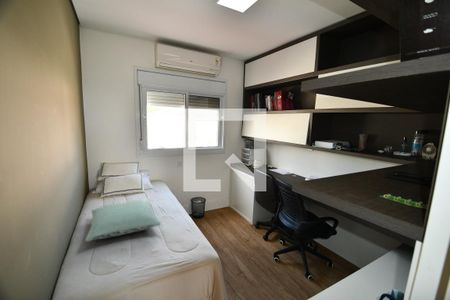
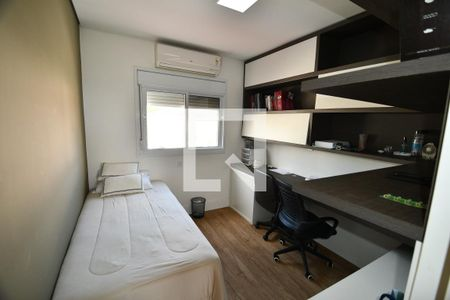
- pillow [84,199,162,243]
